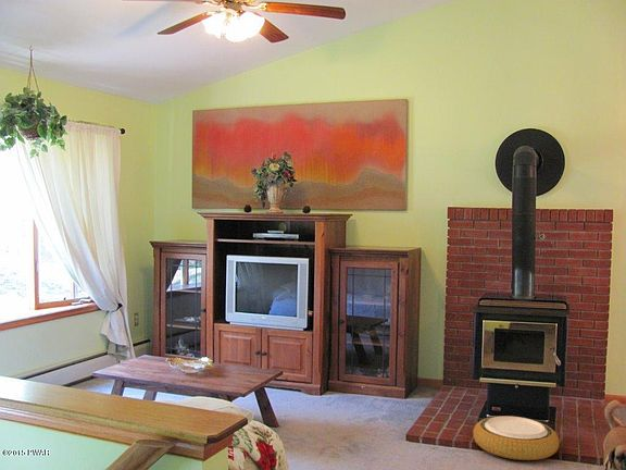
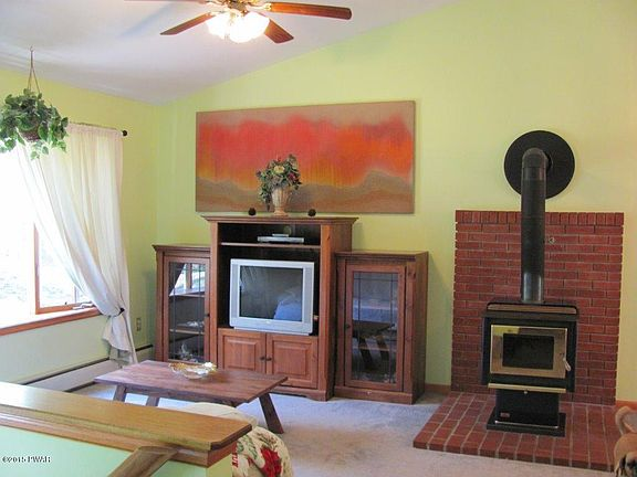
- woven basket [472,416,561,461]
